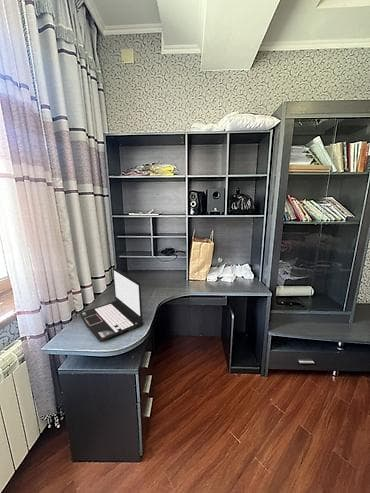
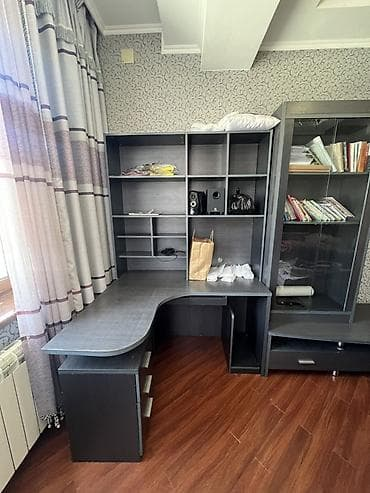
- laptop [78,267,145,342]
